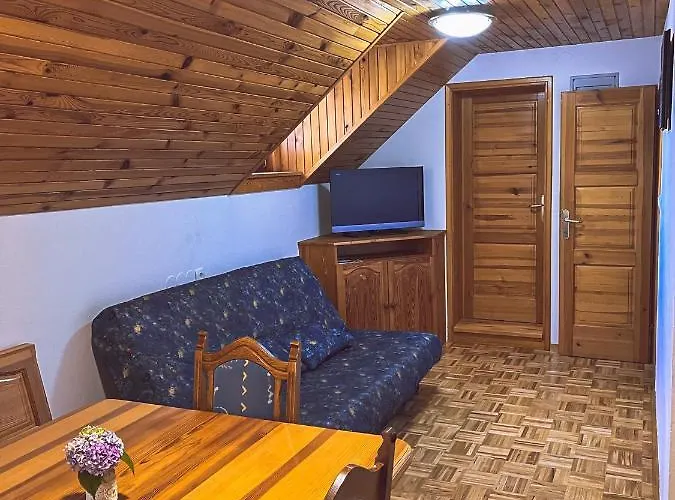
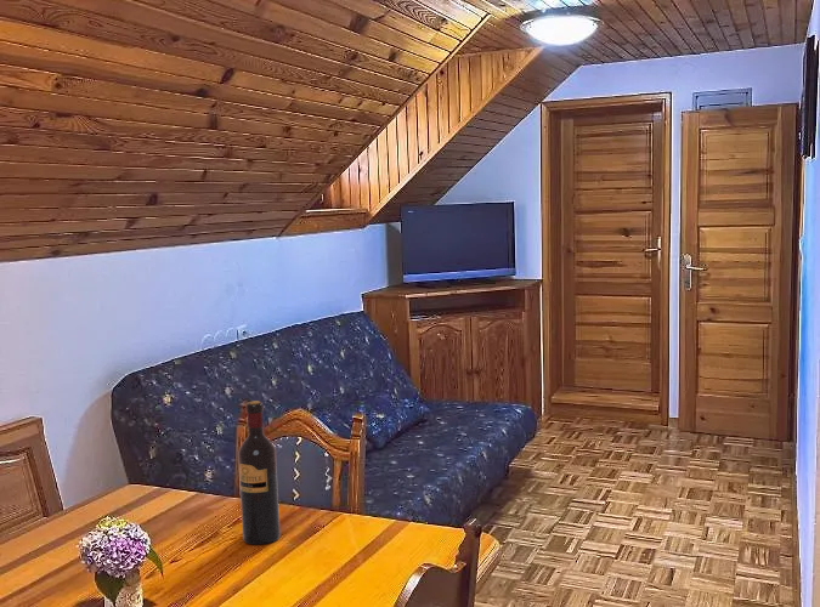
+ wine bottle [237,399,281,545]
